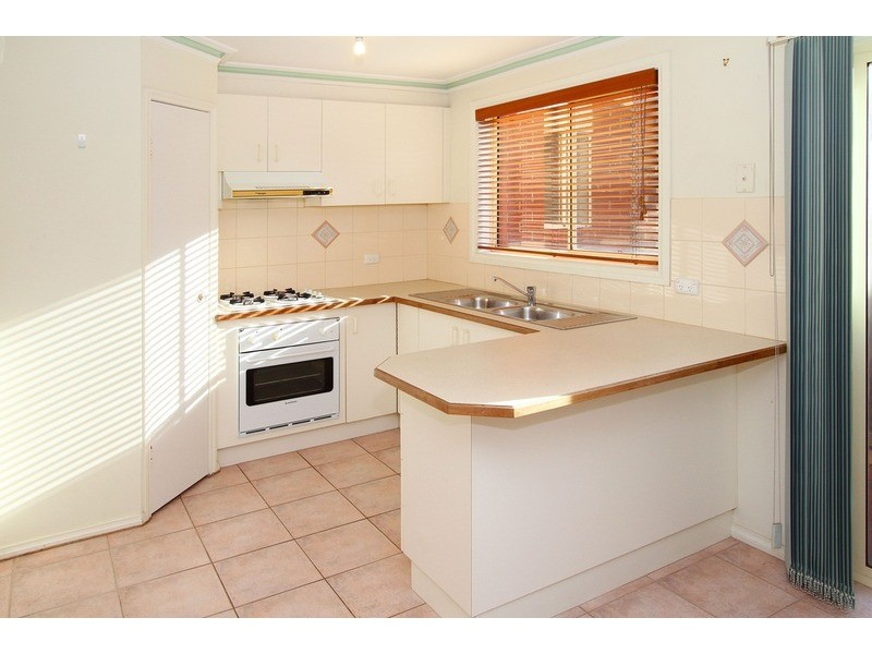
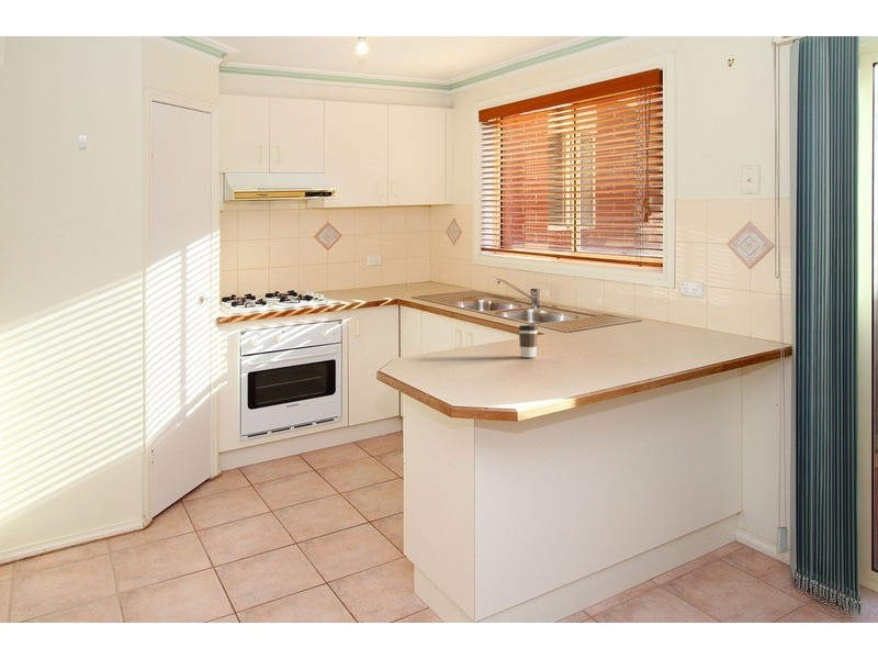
+ coffee cup [518,324,539,358]
